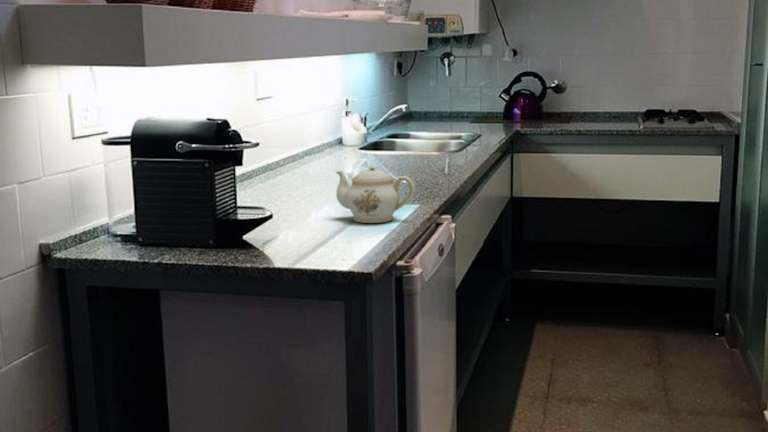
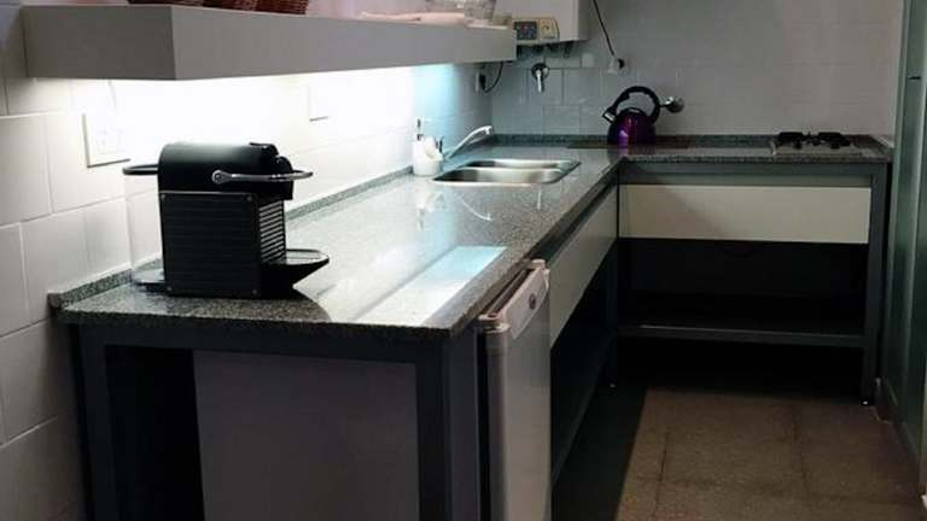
- teapot [335,165,416,224]
